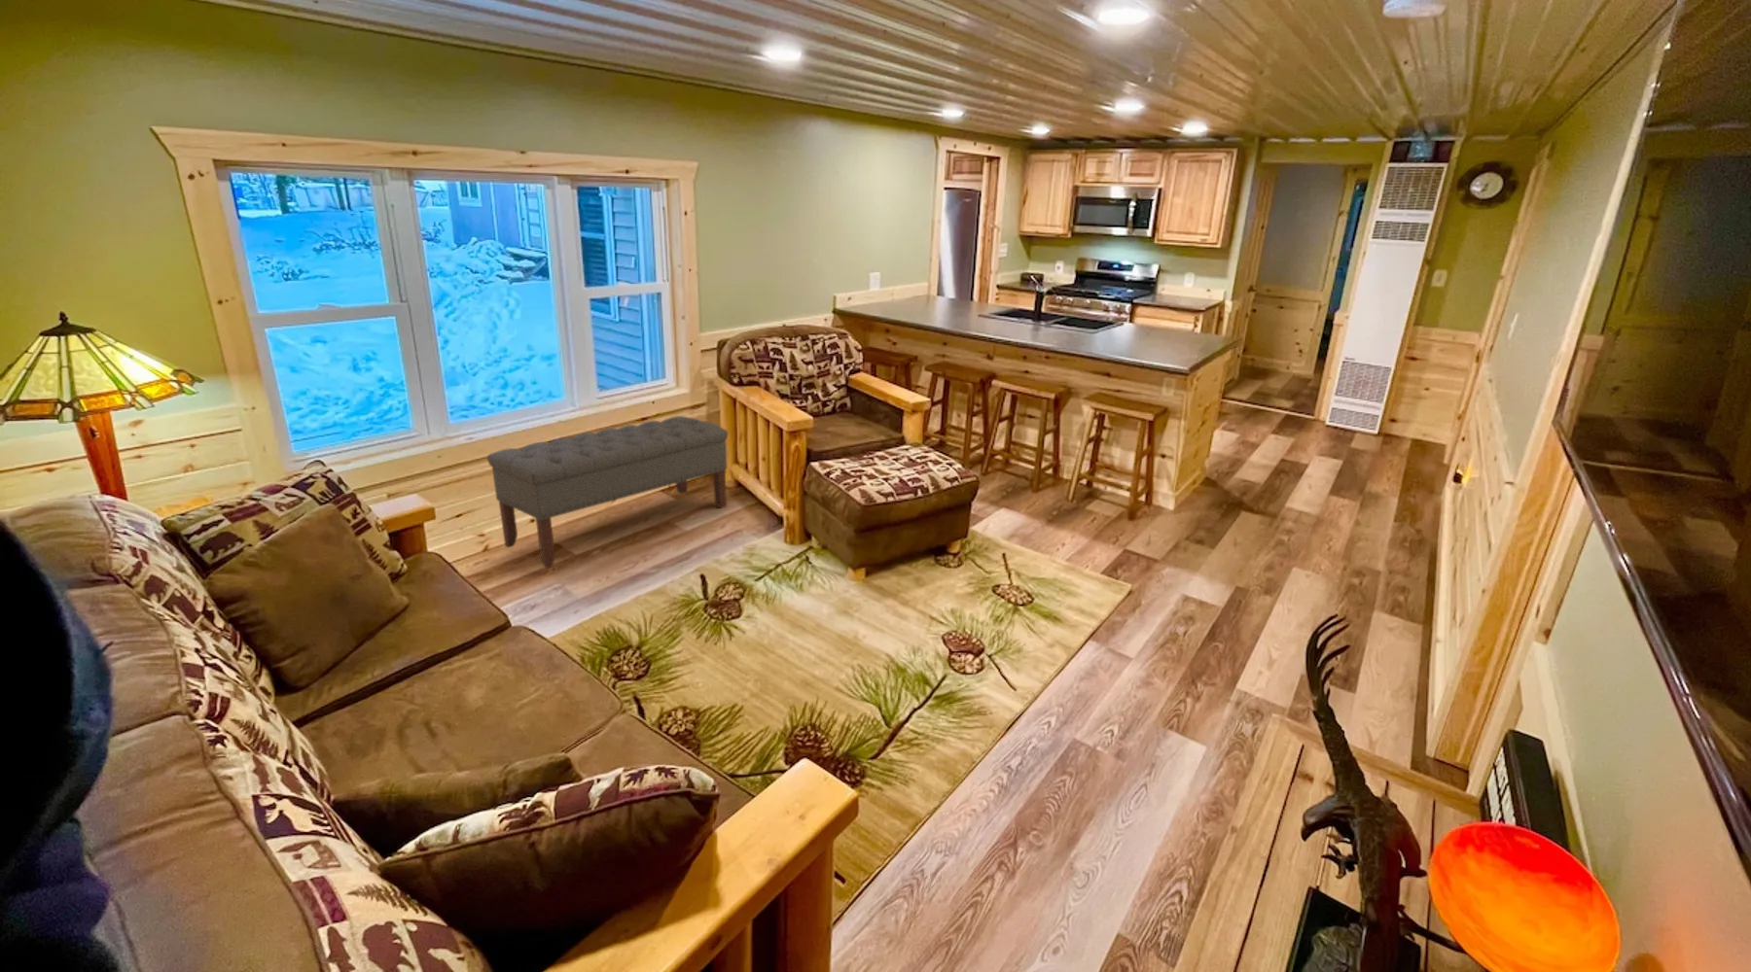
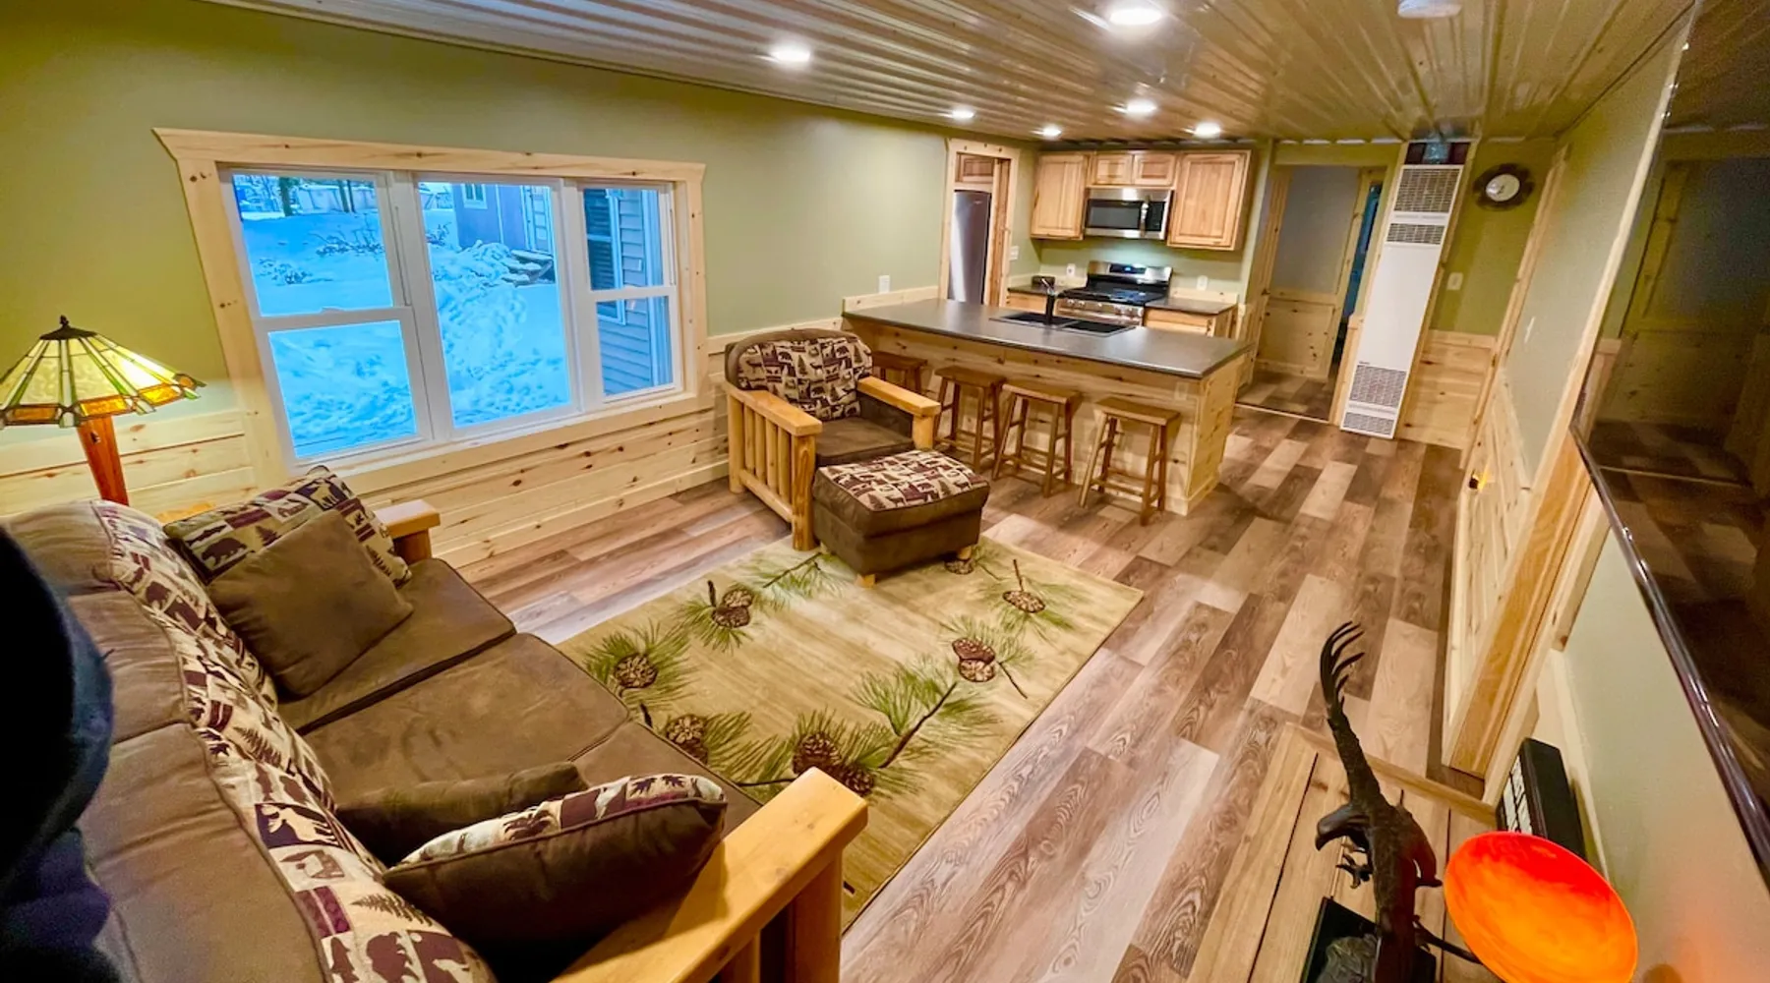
- bench [486,415,729,570]
